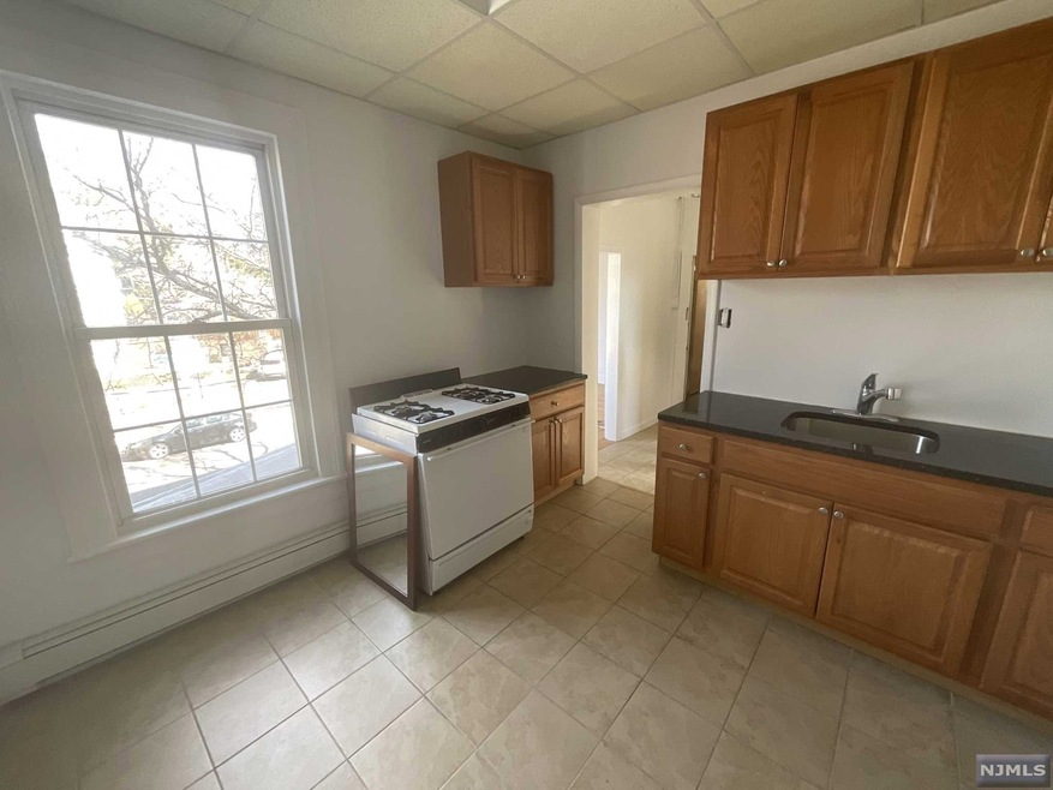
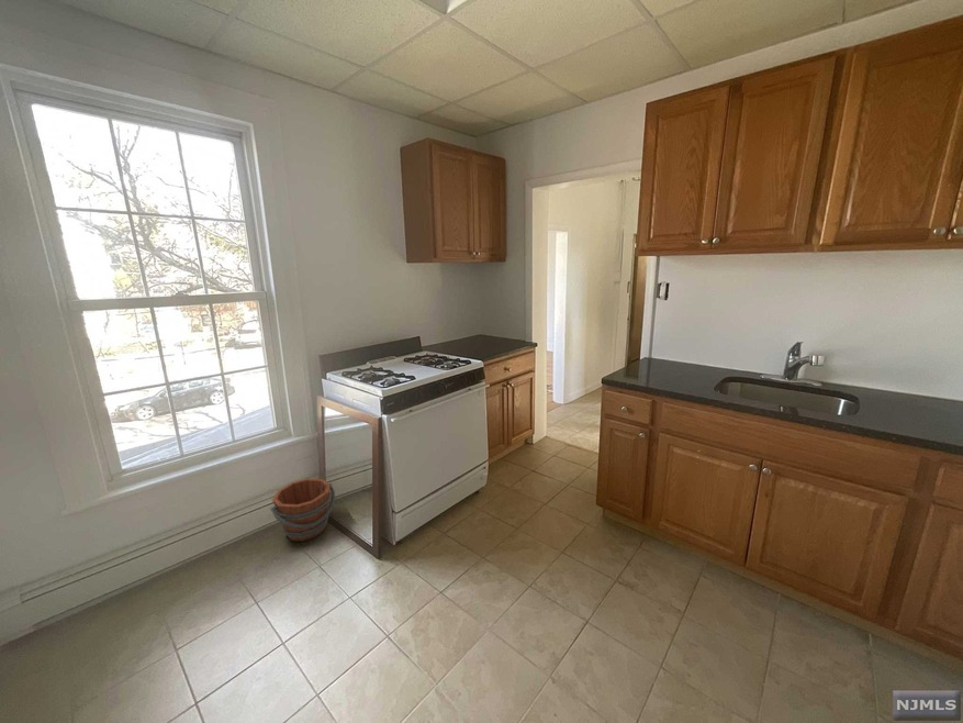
+ bucket [269,477,336,543]
